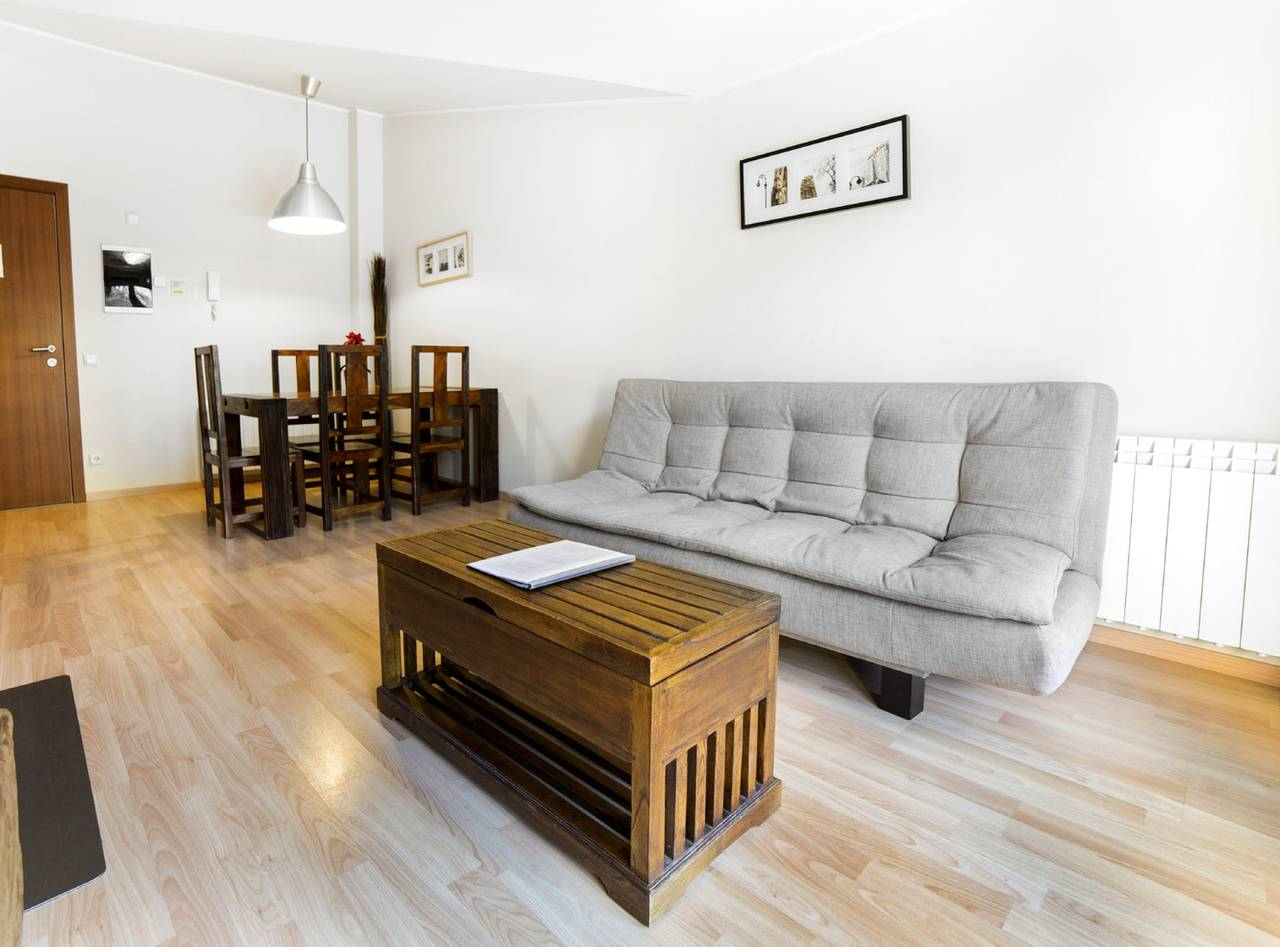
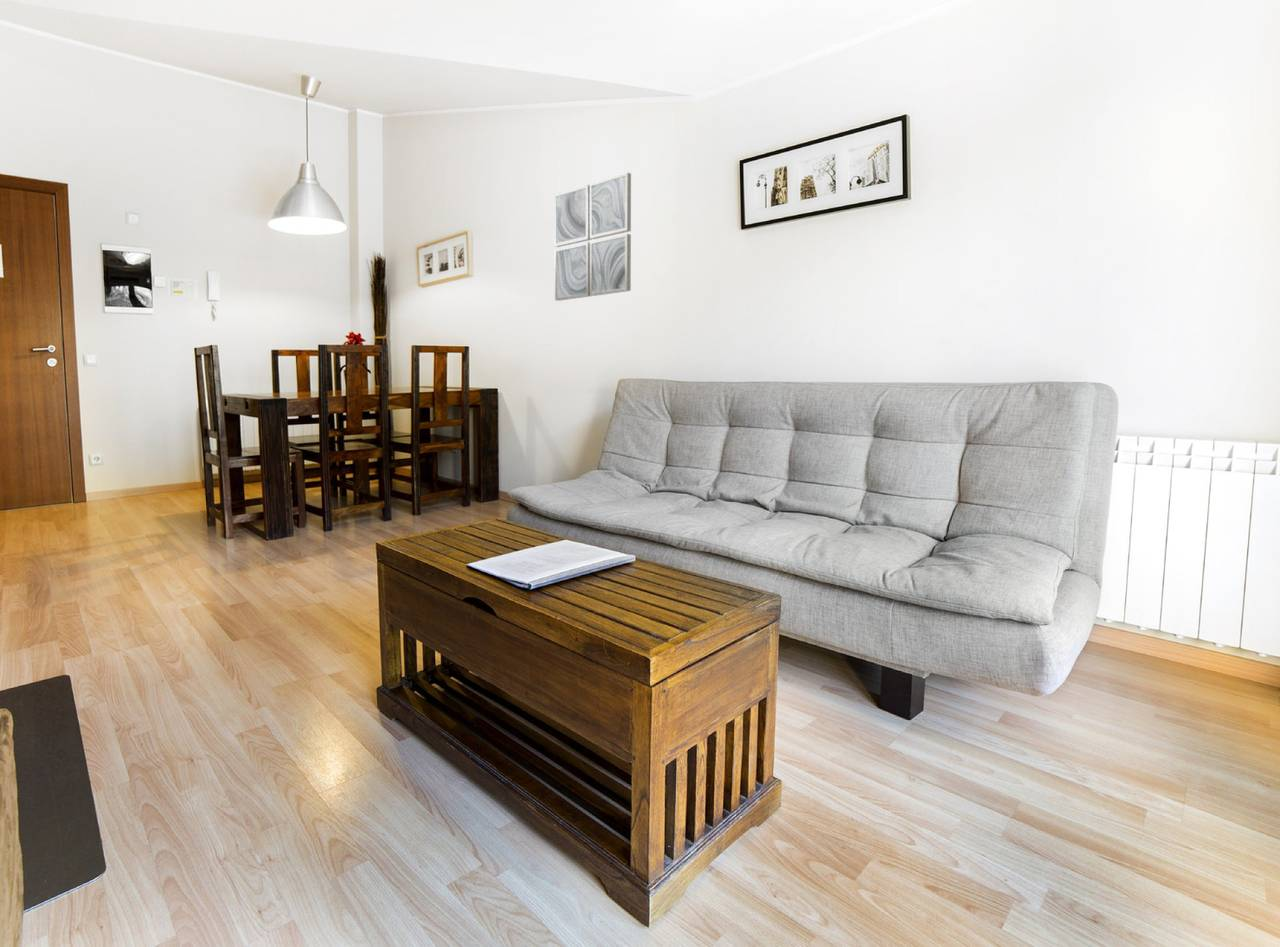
+ wall art [553,171,632,302]
